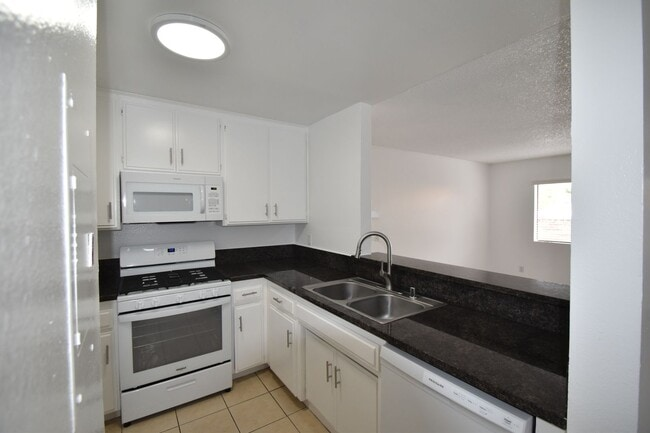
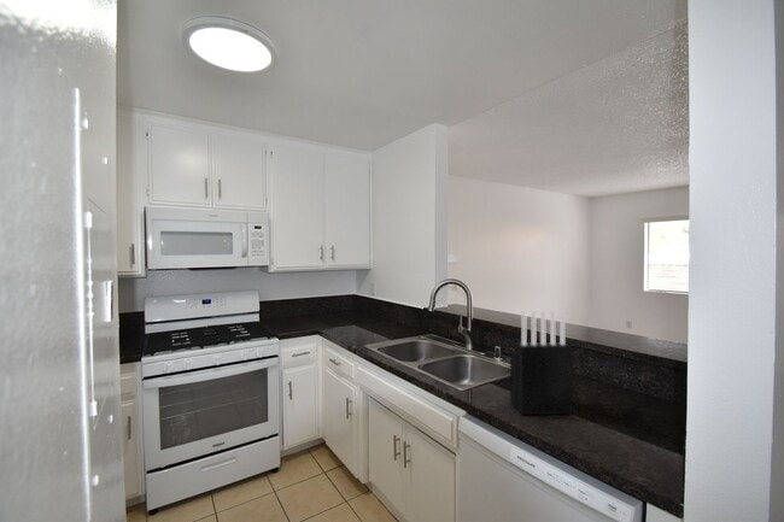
+ knife block [509,310,574,416]
